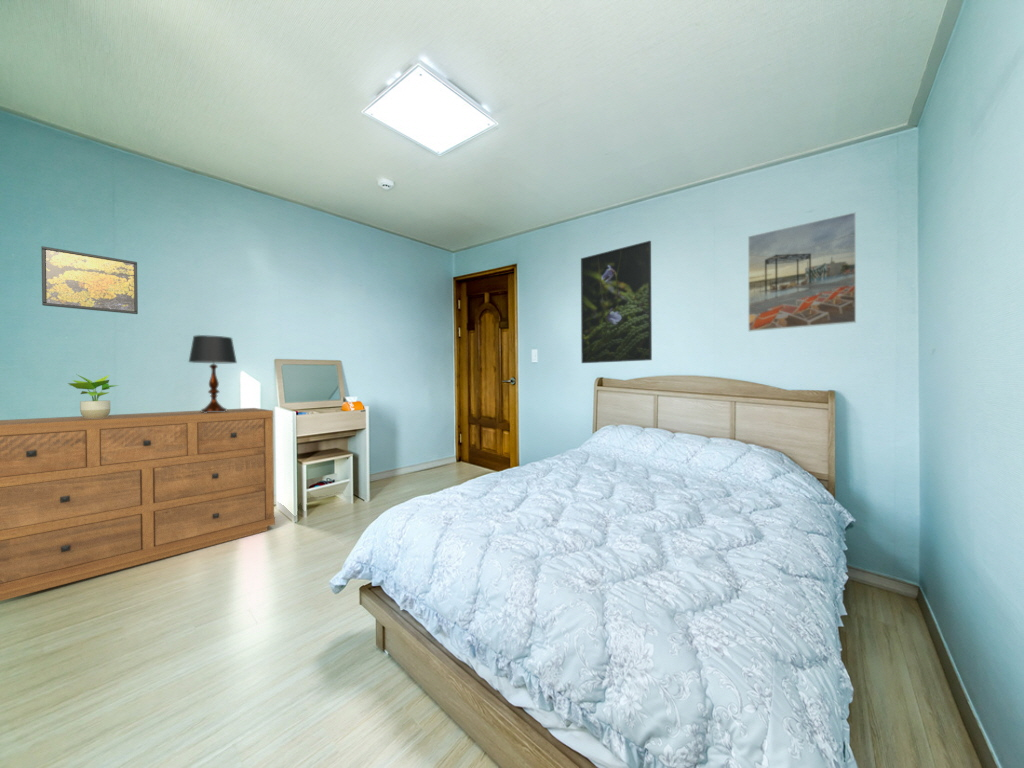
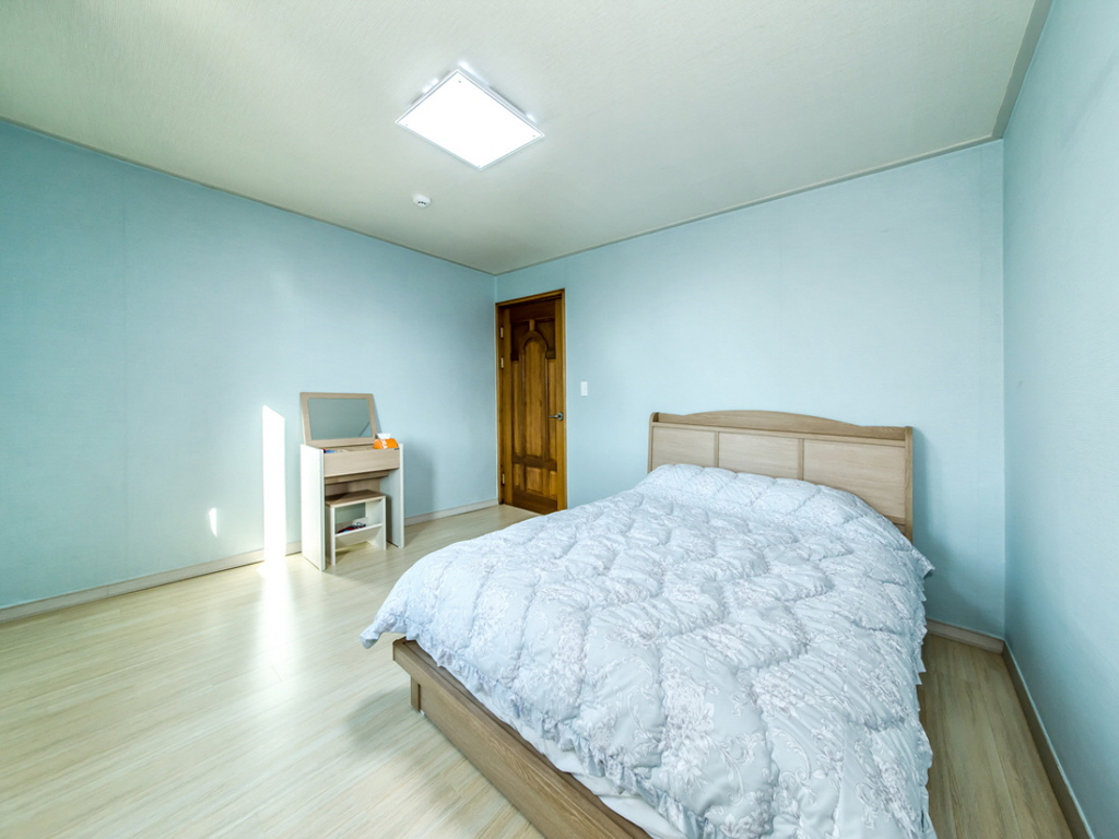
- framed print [747,211,857,332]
- potted plant [67,374,120,418]
- dresser [0,407,276,602]
- table lamp [187,334,238,413]
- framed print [40,245,139,315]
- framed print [580,240,653,364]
